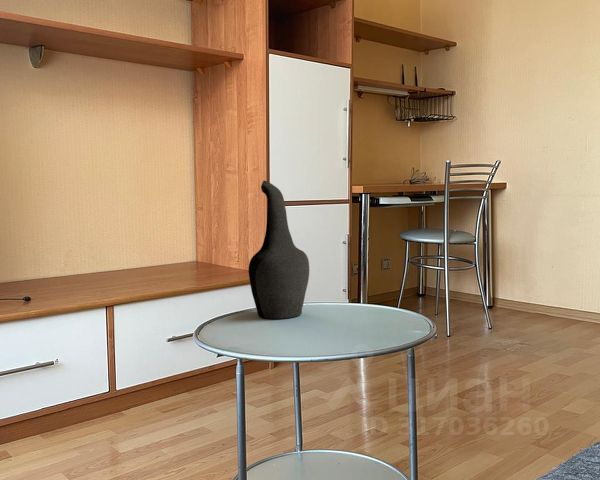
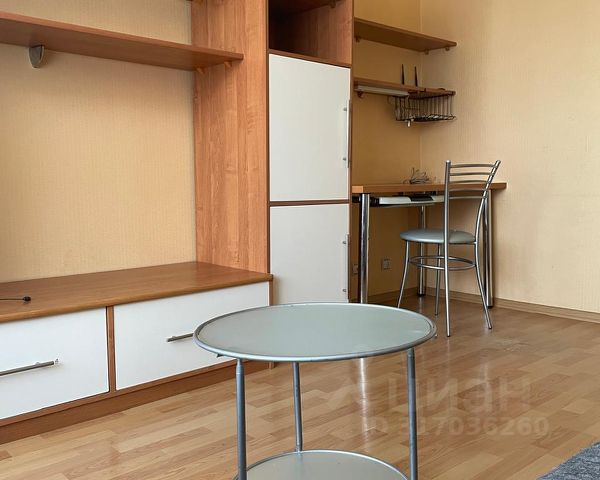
- decorative vase [247,180,310,320]
